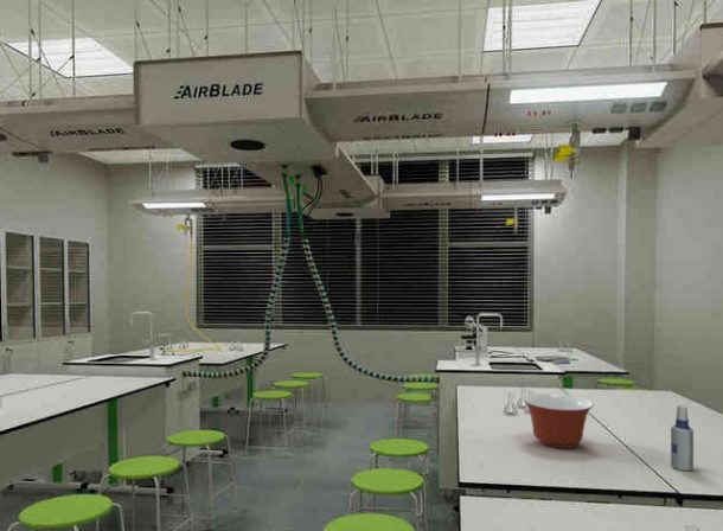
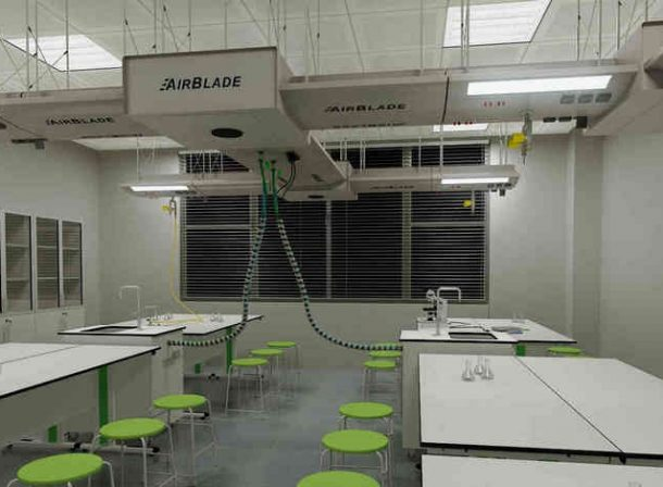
- spray bottle [670,404,695,472]
- mixing bowl [523,392,595,449]
